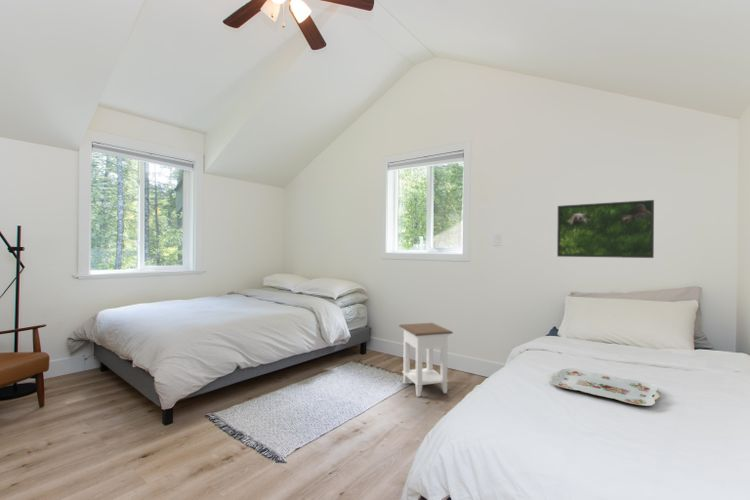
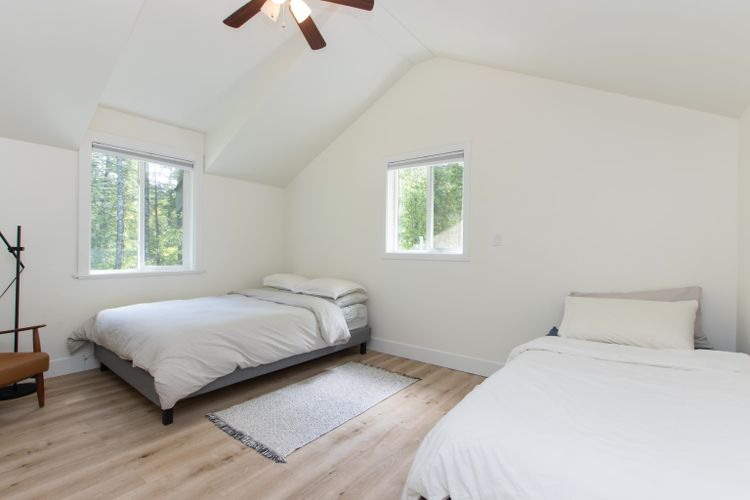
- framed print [556,199,655,259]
- serving tray [550,367,661,407]
- nightstand [398,322,454,398]
